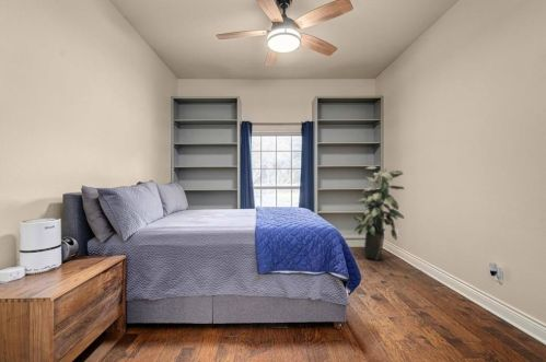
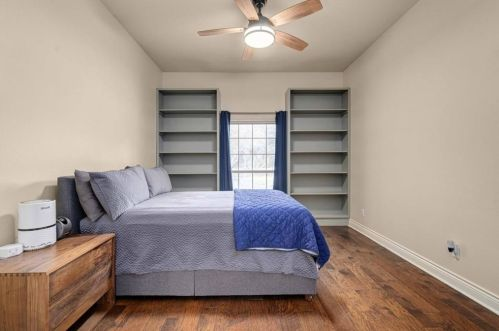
- indoor plant [352,165,406,261]
